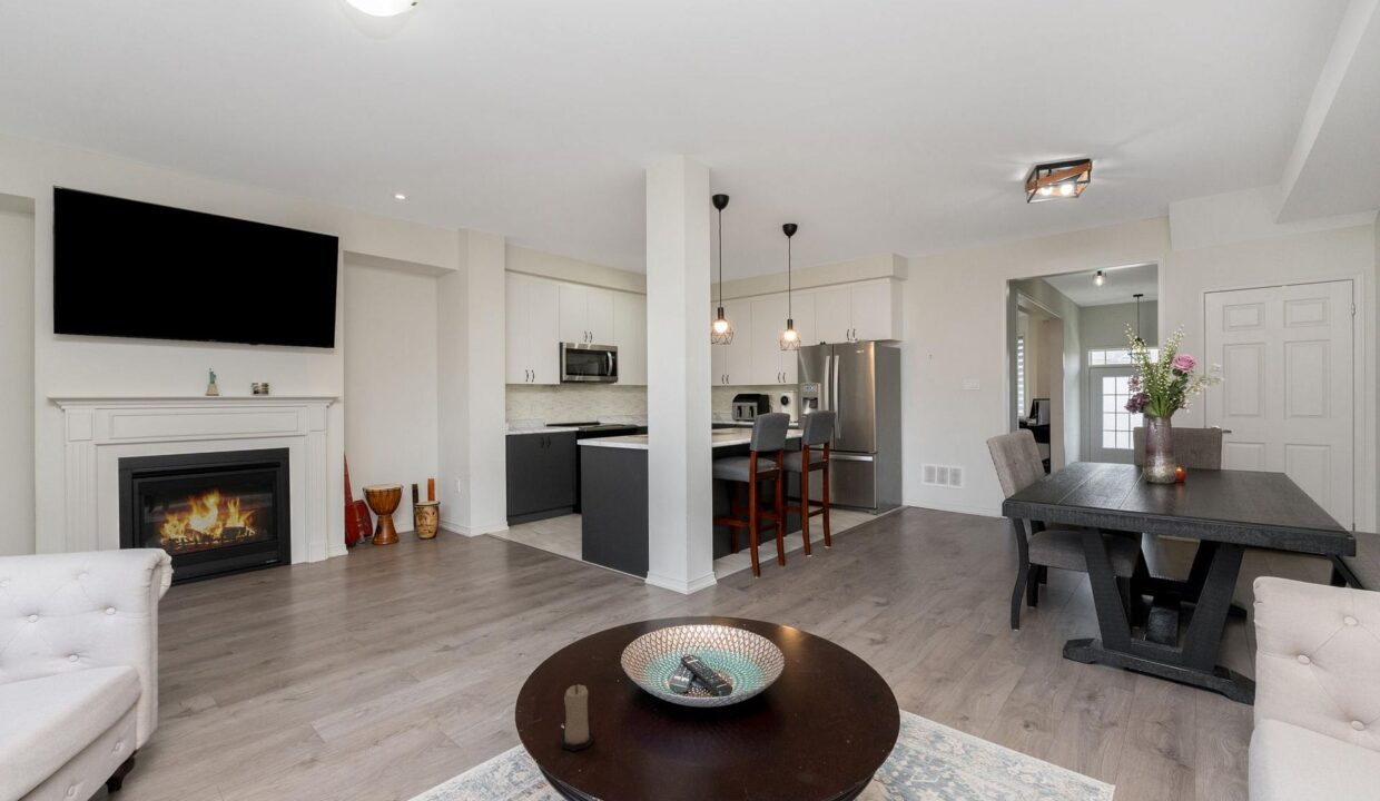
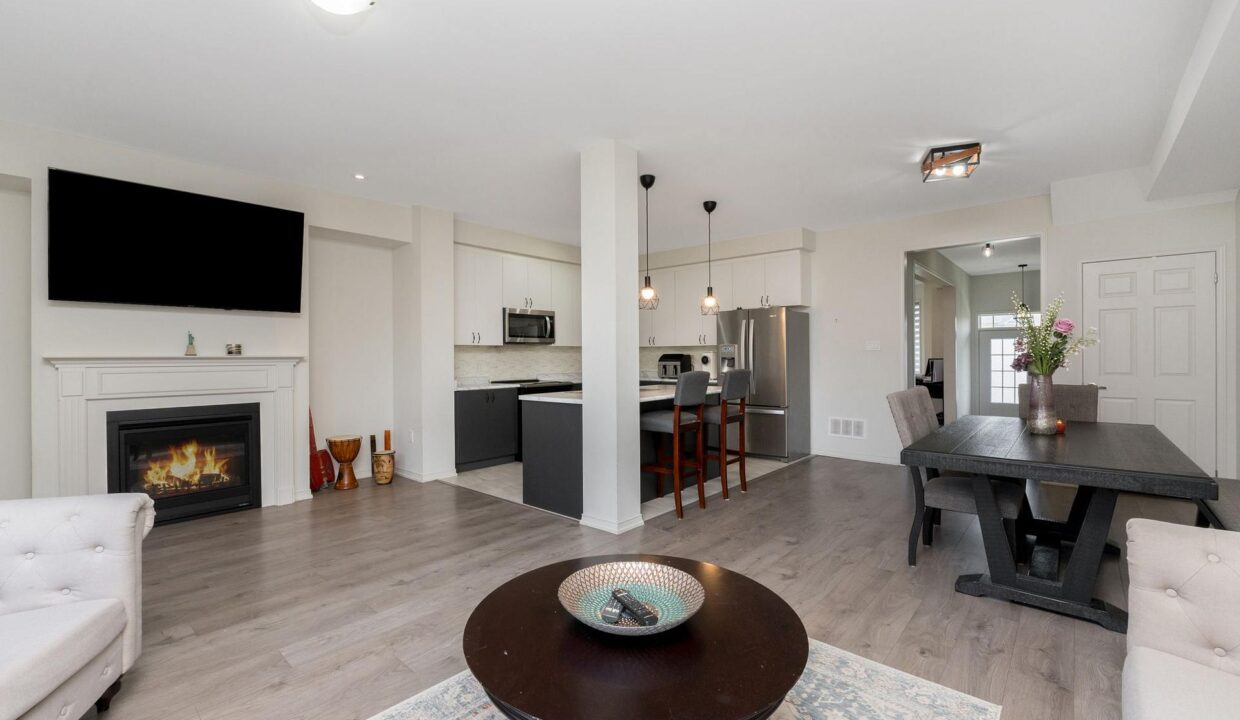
- candle [559,684,595,752]
